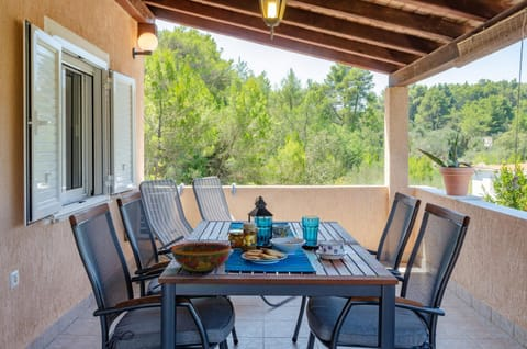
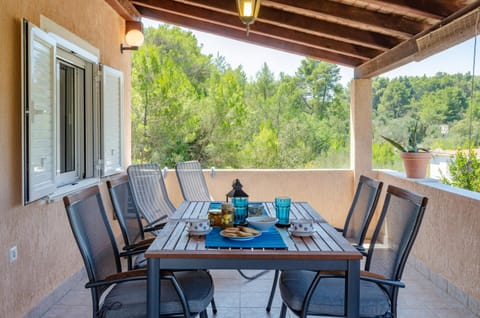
- bowl [170,241,232,273]
